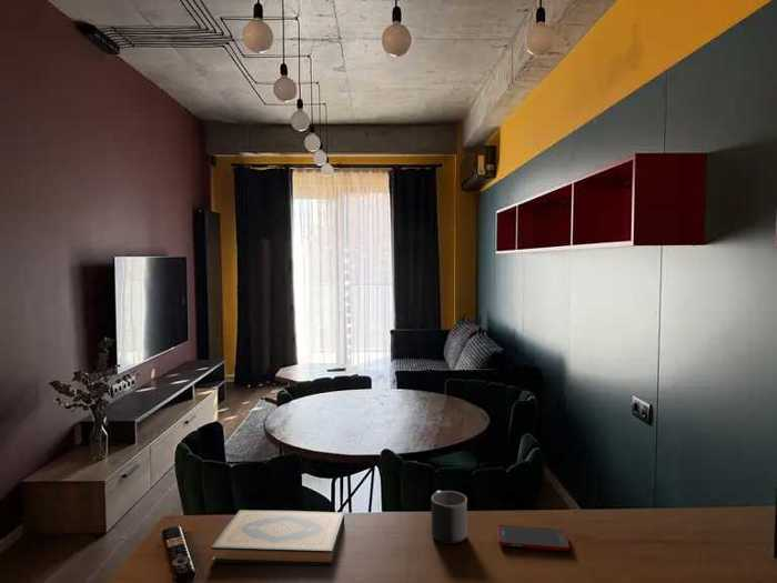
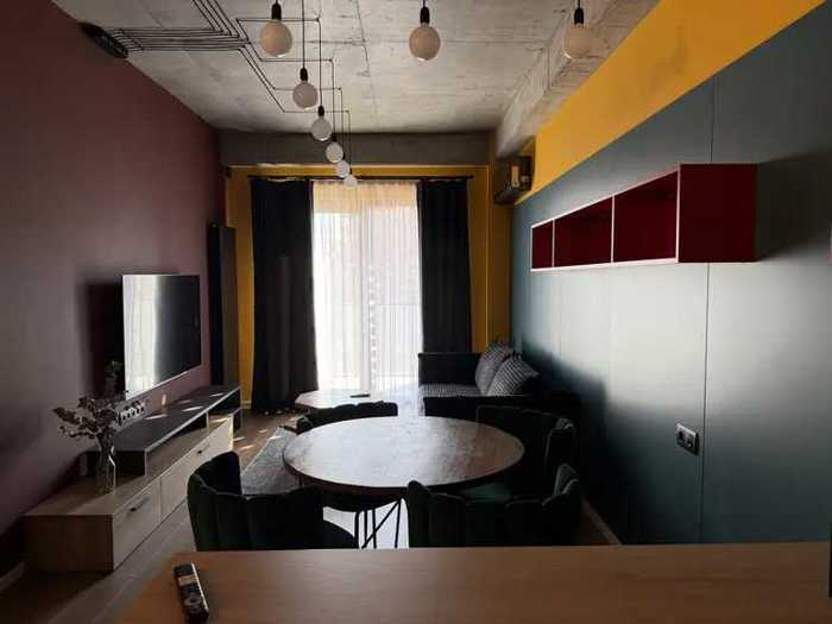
- hardback book [210,509,345,566]
- cell phone [496,524,571,552]
- mug [431,490,468,545]
